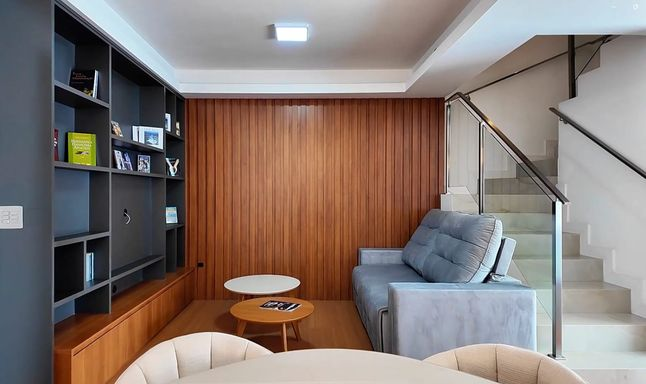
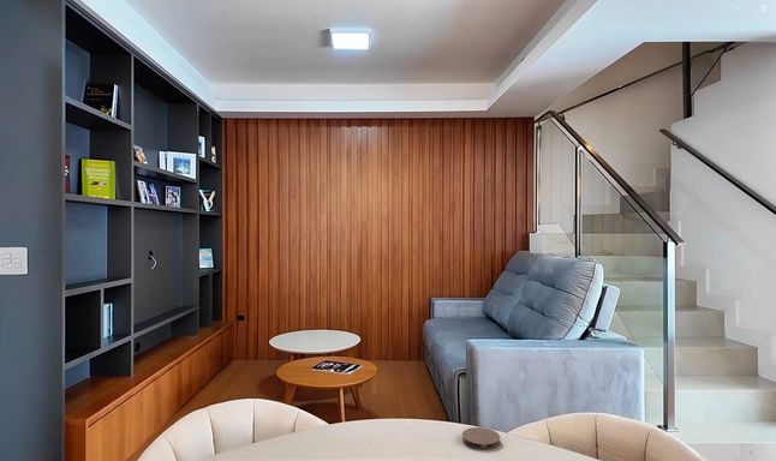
+ coaster [461,426,501,451]
